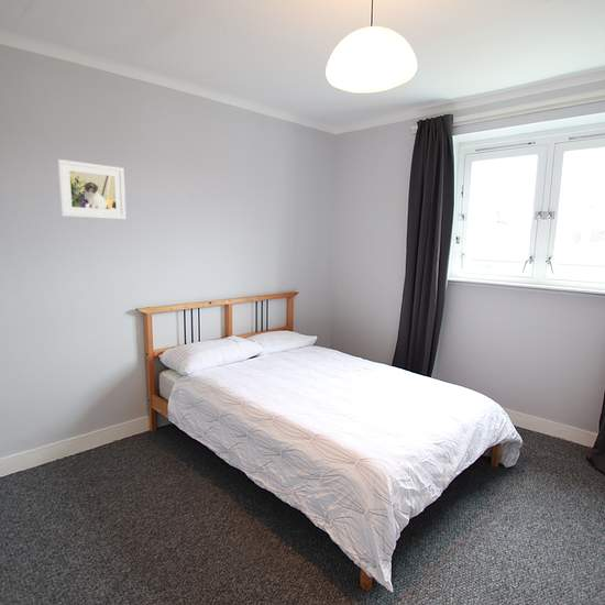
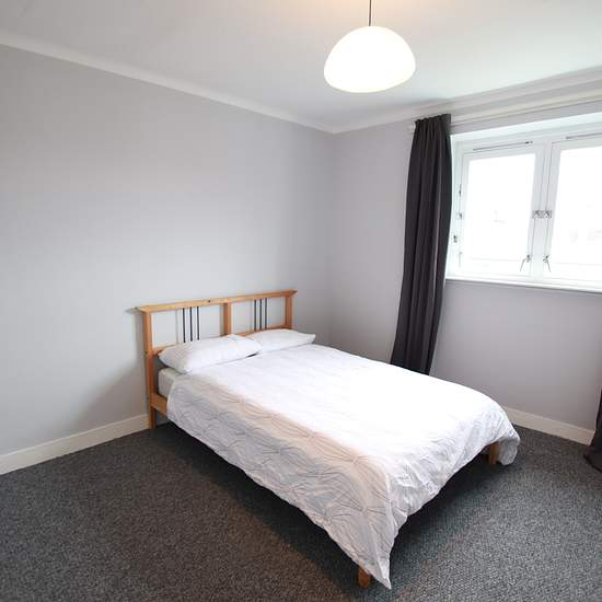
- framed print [56,158,127,220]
